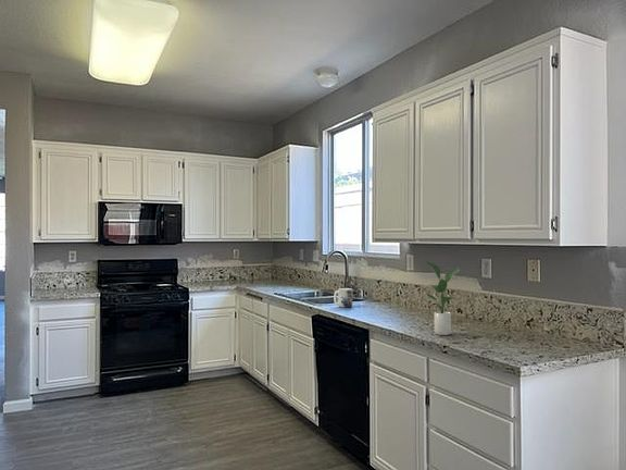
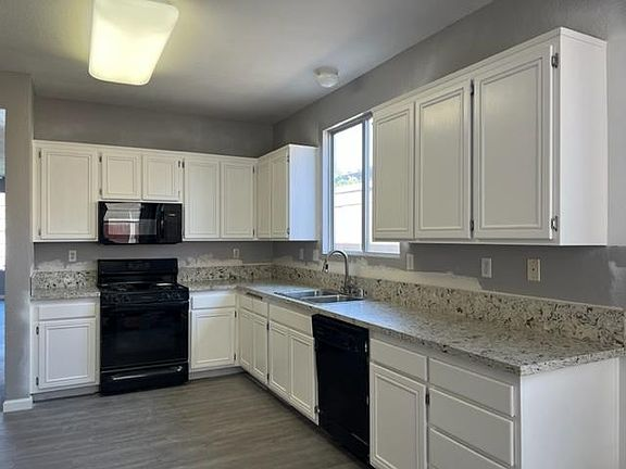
- mug [333,287,353,309]
- potted plant [424,260,461,336]
